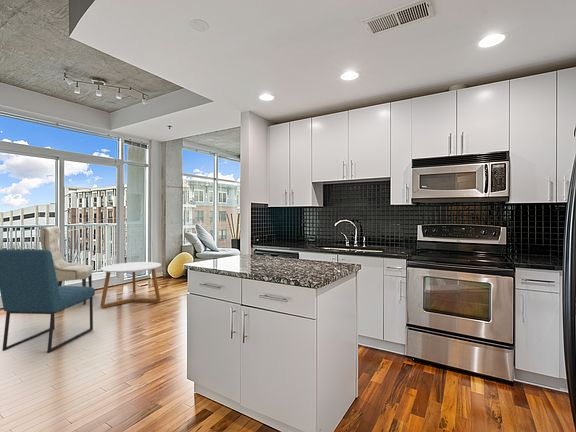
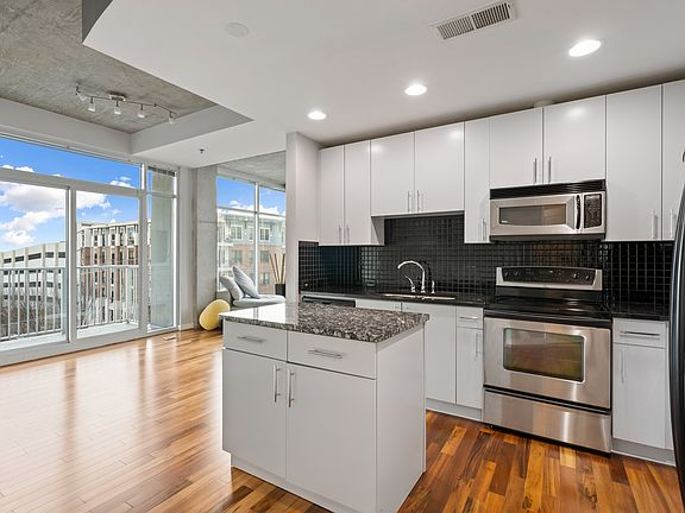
- chair [39,225,94,306]
- coffee table [100,261,162,309]
- chair [0,248,96,353]
